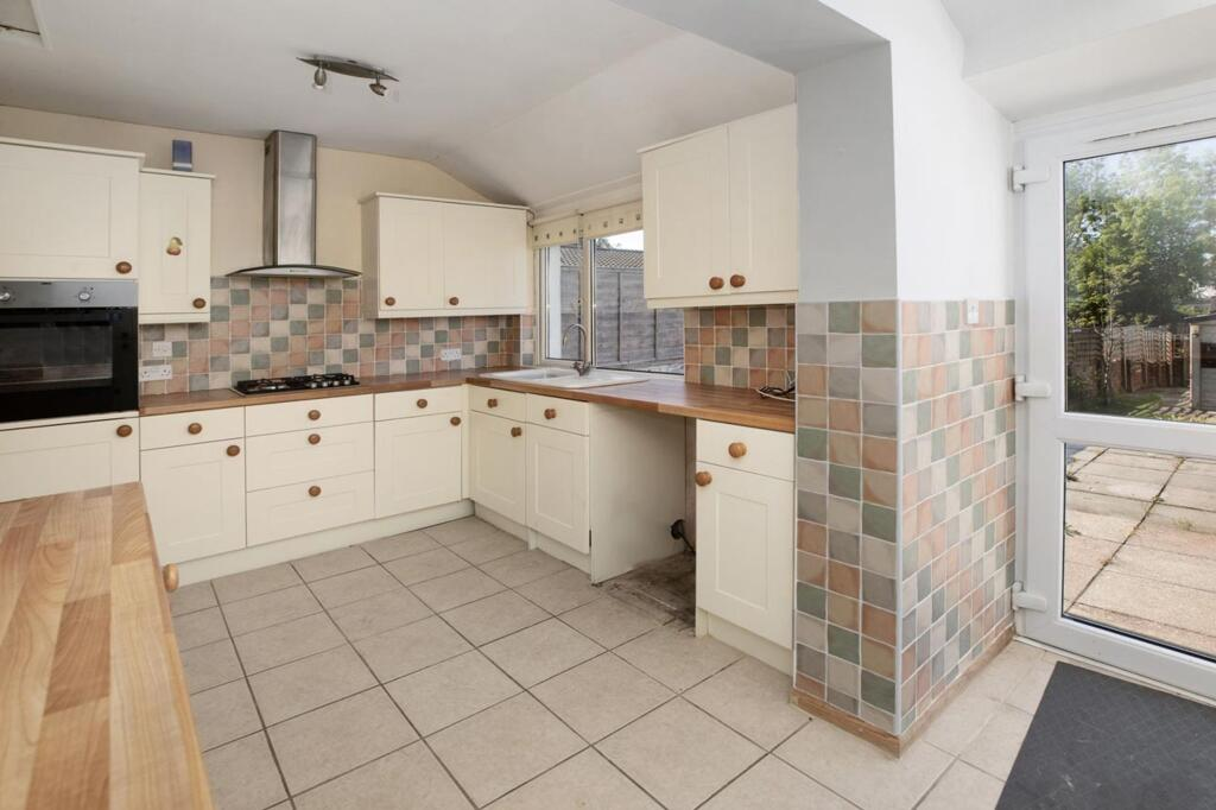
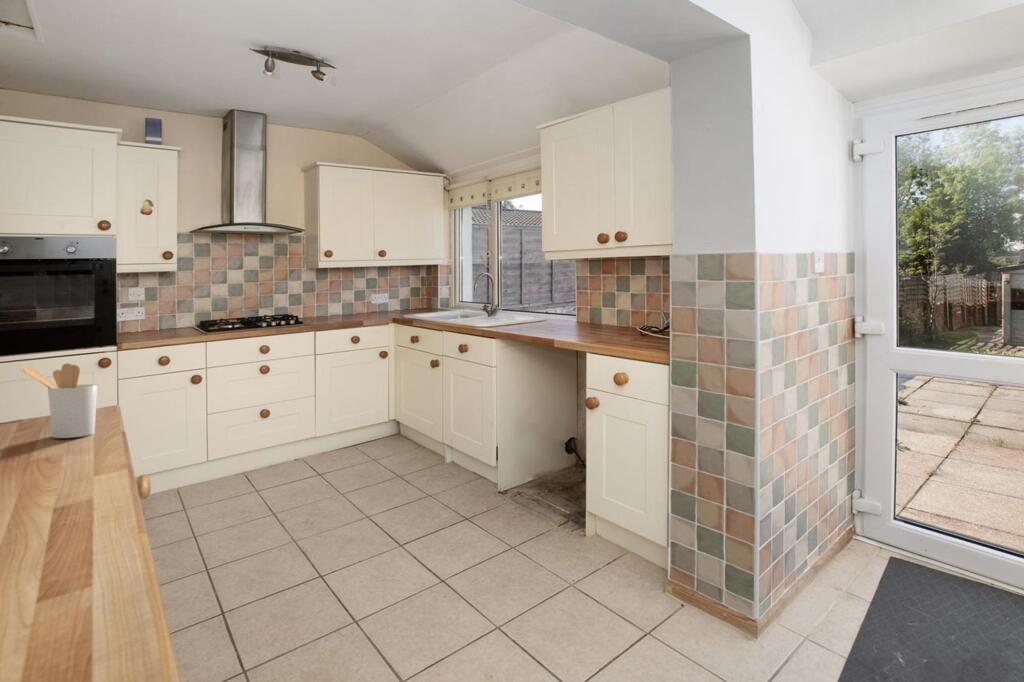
+ utensil holder [19,363,98,439]
